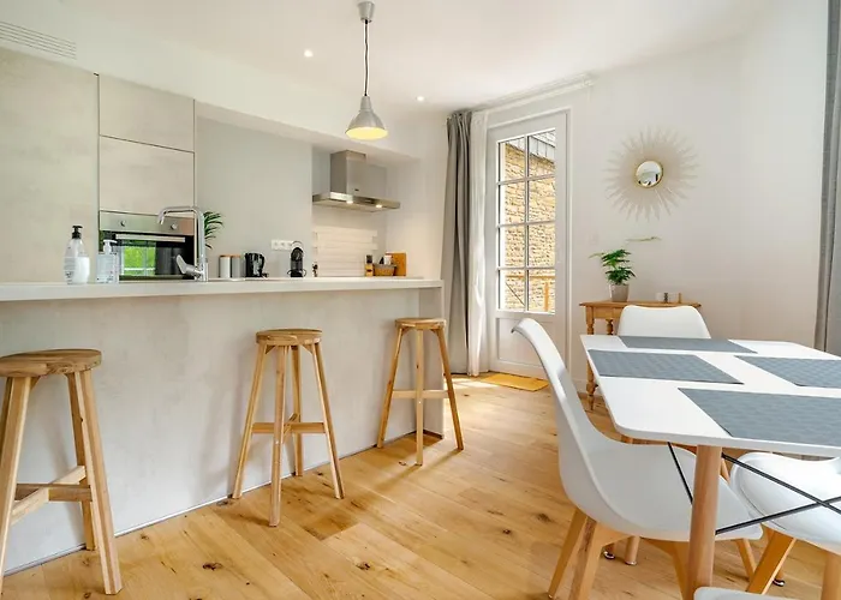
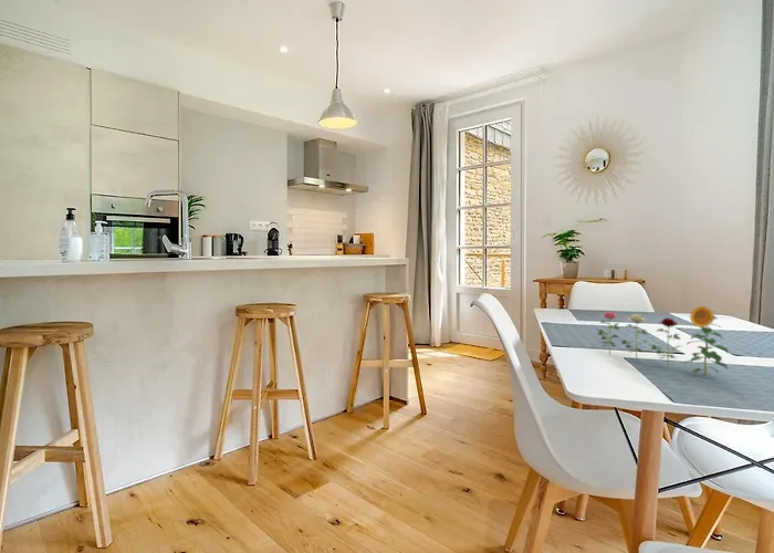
+ flower [596,304,730,377]
